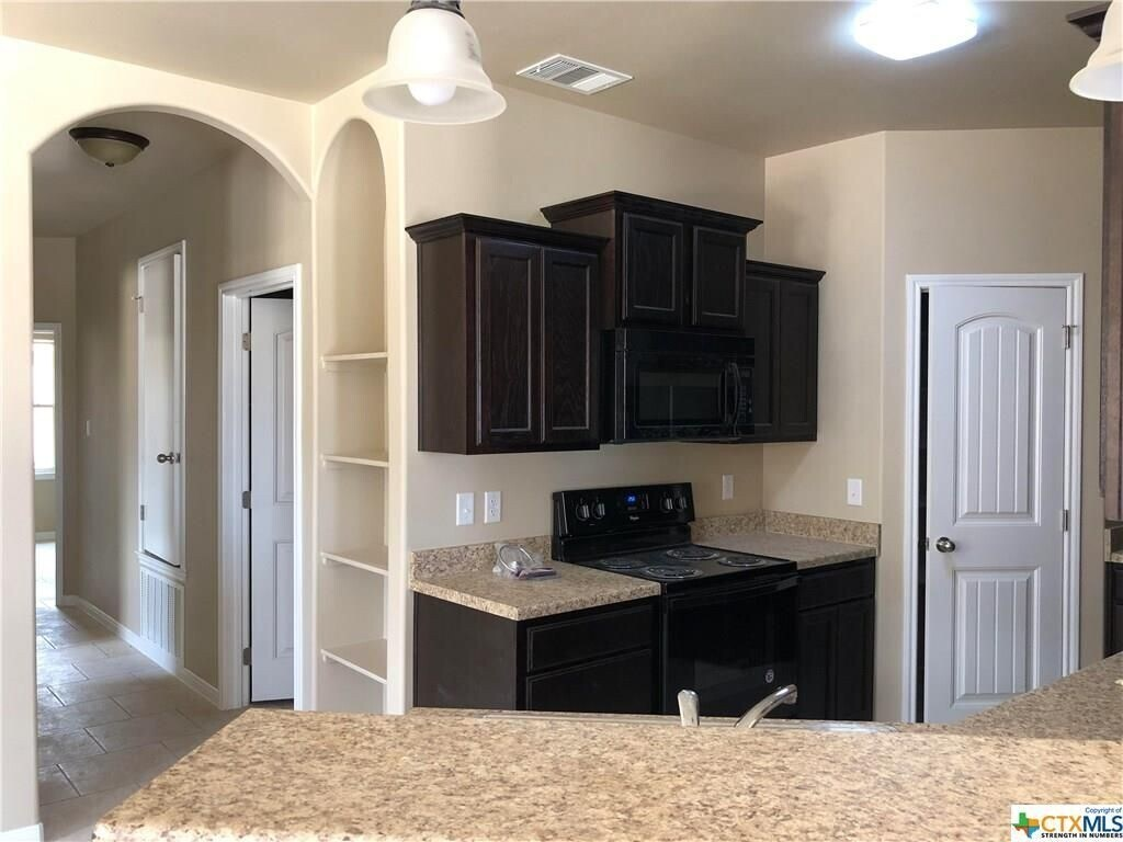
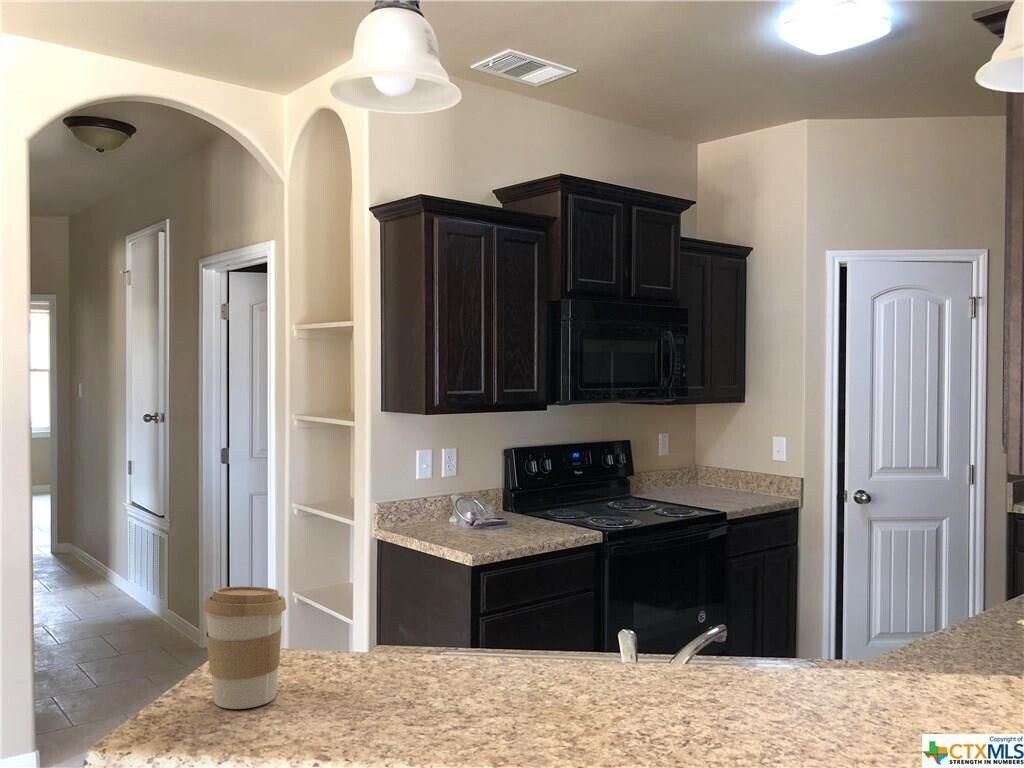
+ coffee cup [202,586,287,710]
